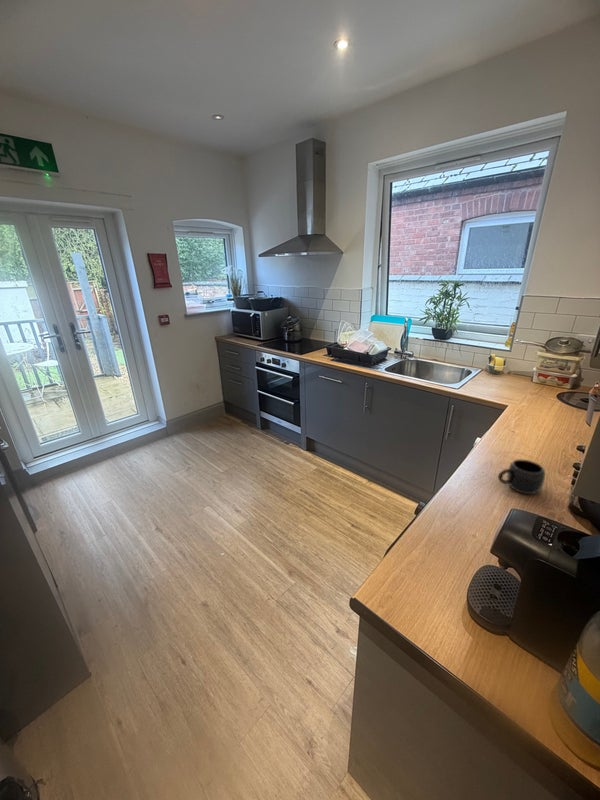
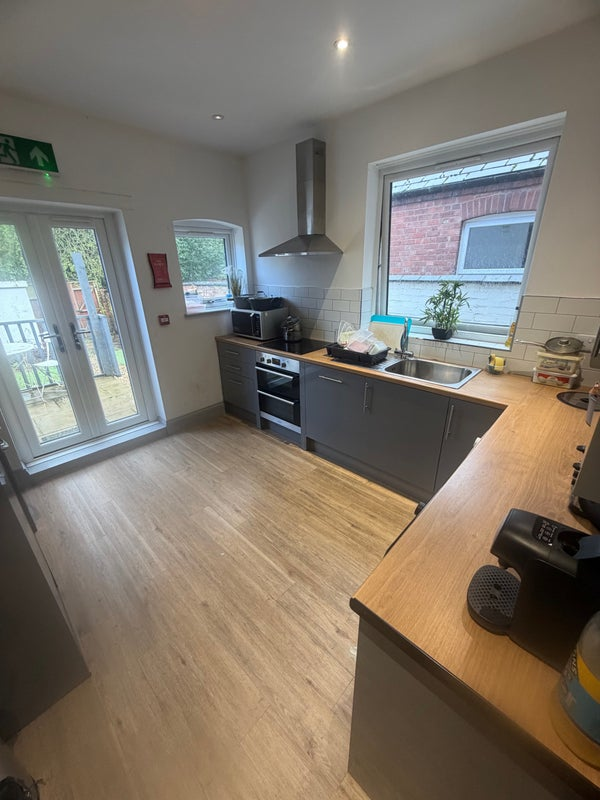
- mug [497,459,546,495]
